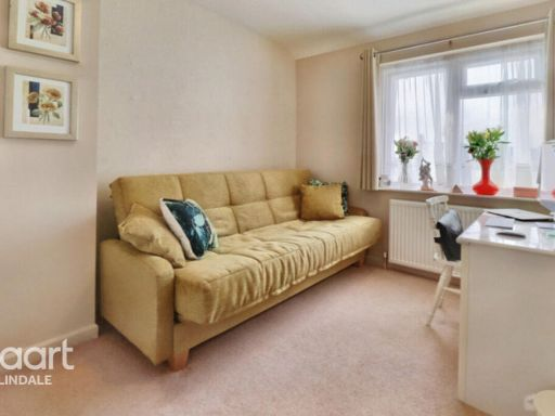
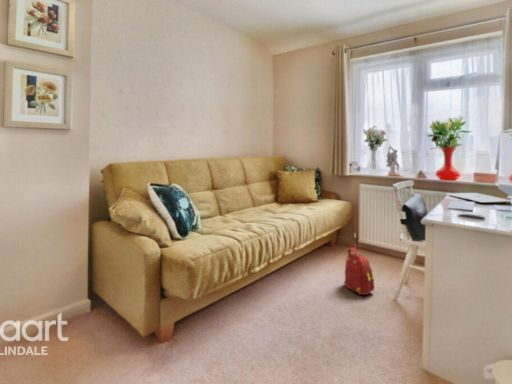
+ backpack [343,247,375,296]
